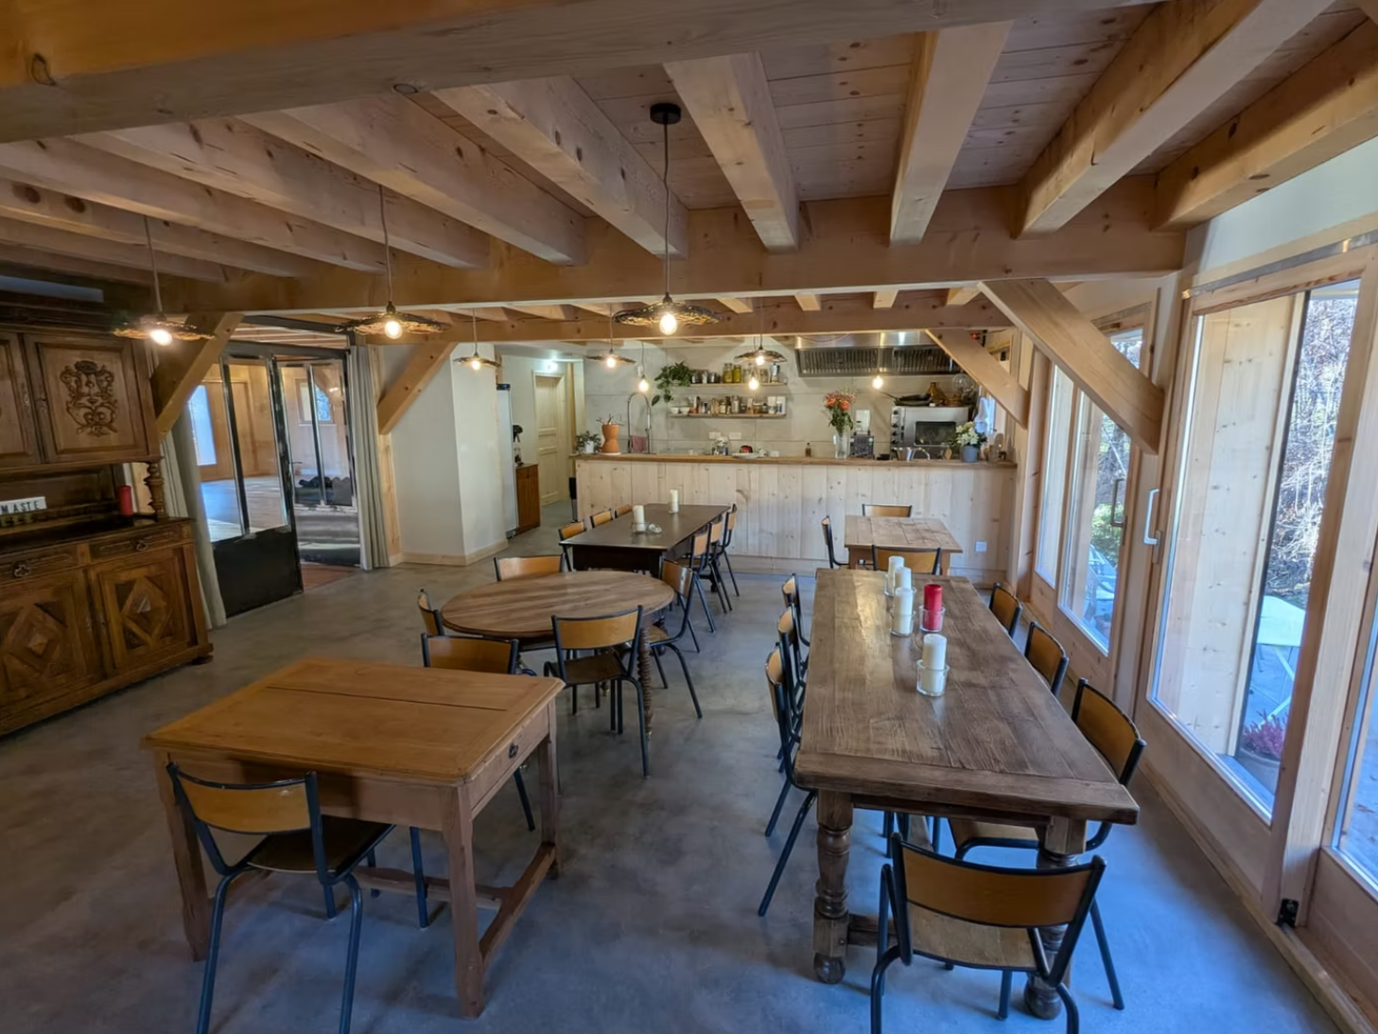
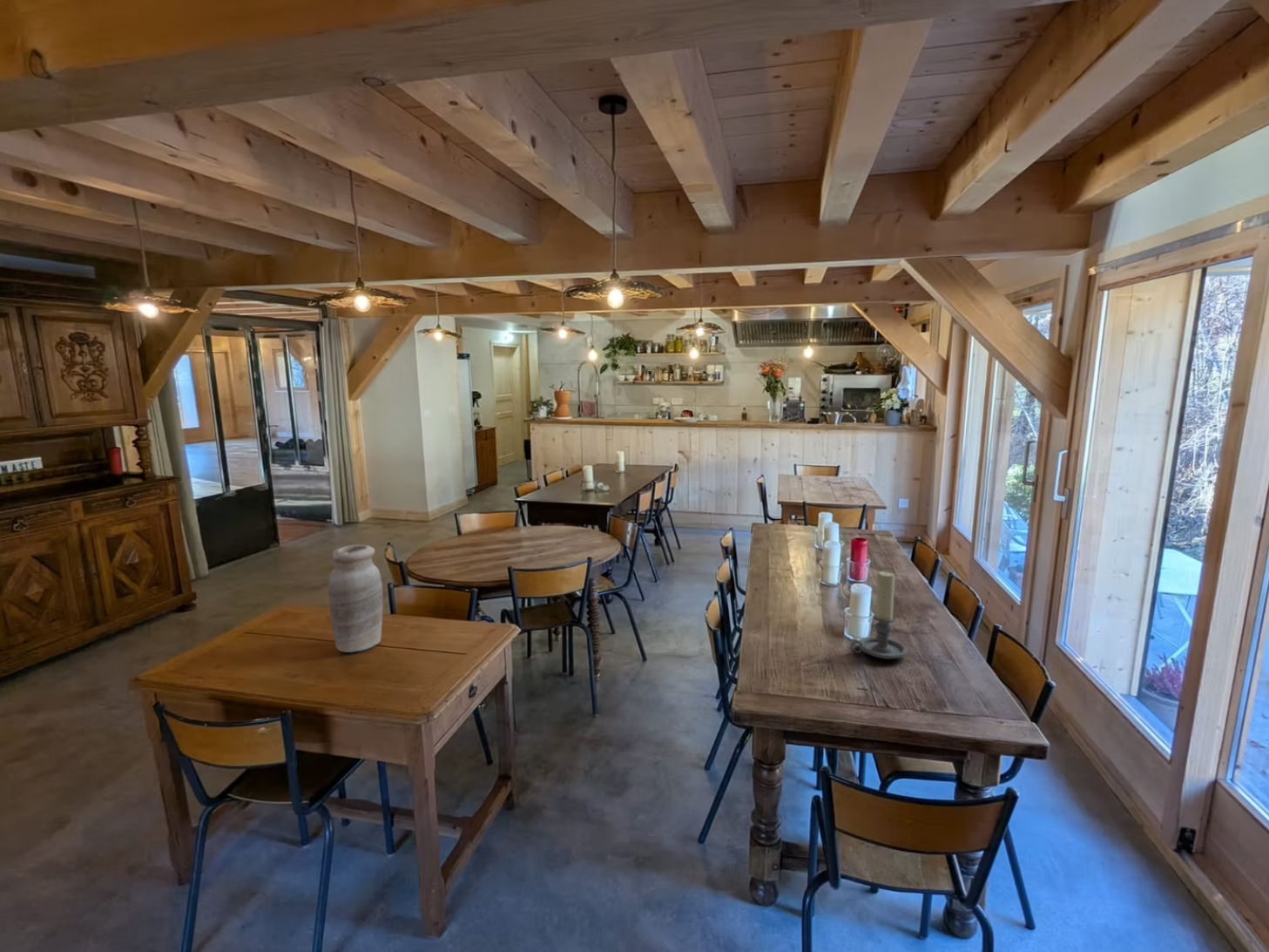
+ candle holder [849,571,908,660]
+ vase [327,544,384,653]
